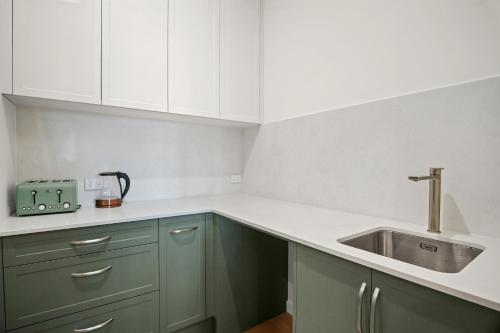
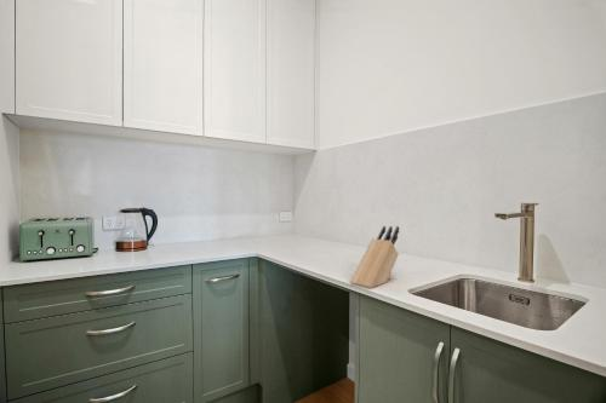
+ knife block [349,225,400,289]
